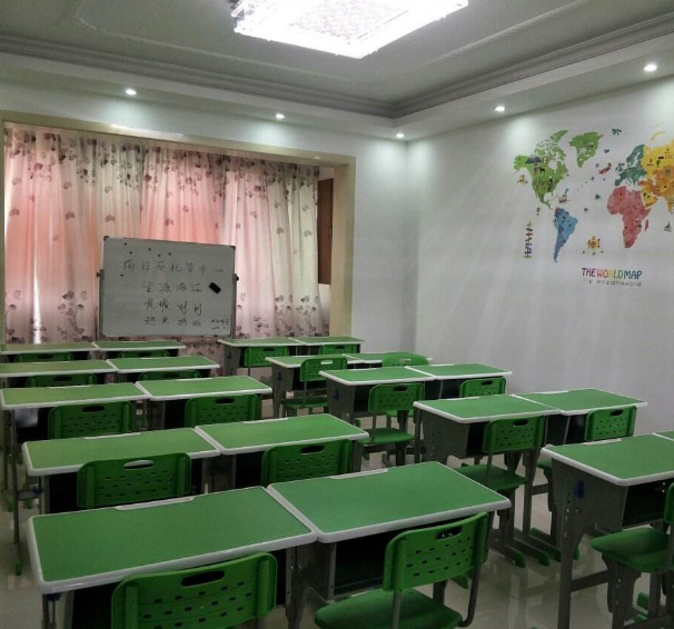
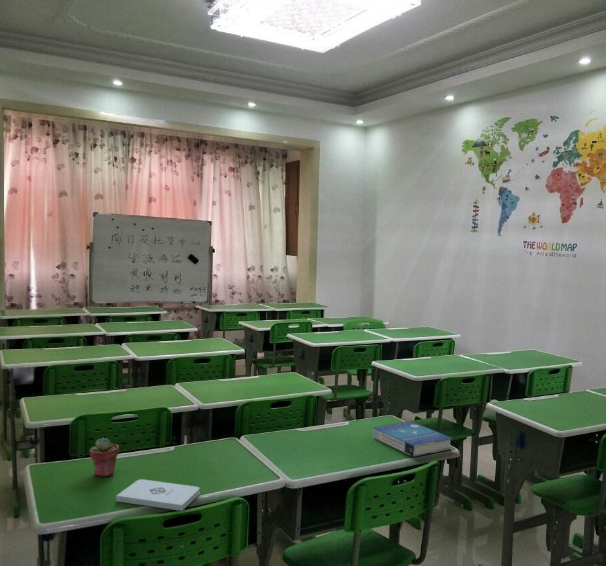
+ book [372,420,453,458]
+ notepad [115,478,201,512]
+ potted succulent [89,437,120,478]
